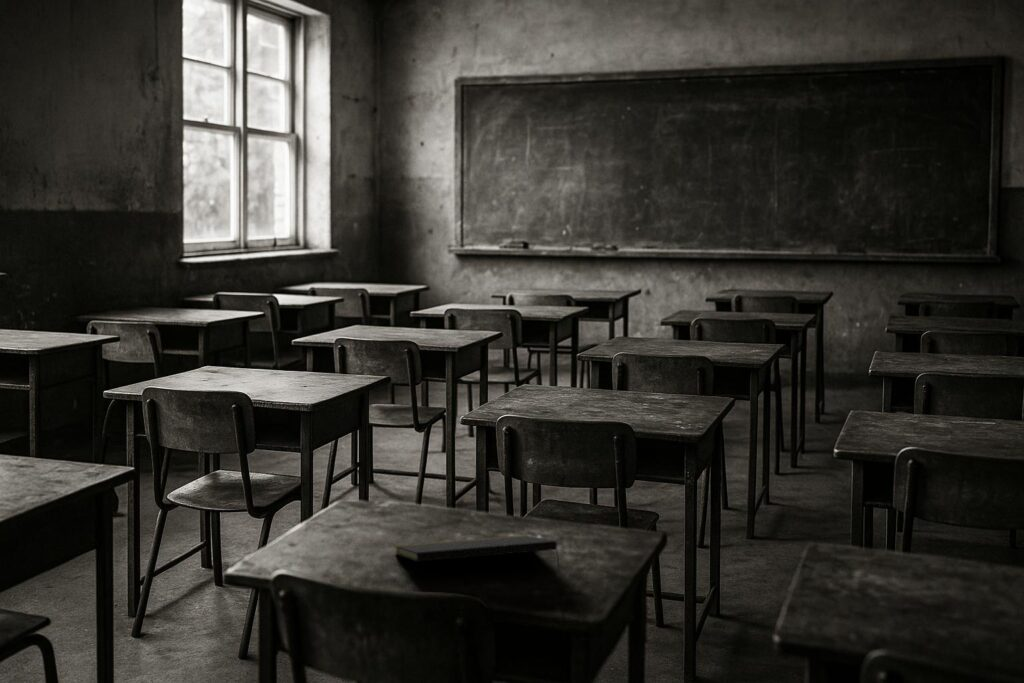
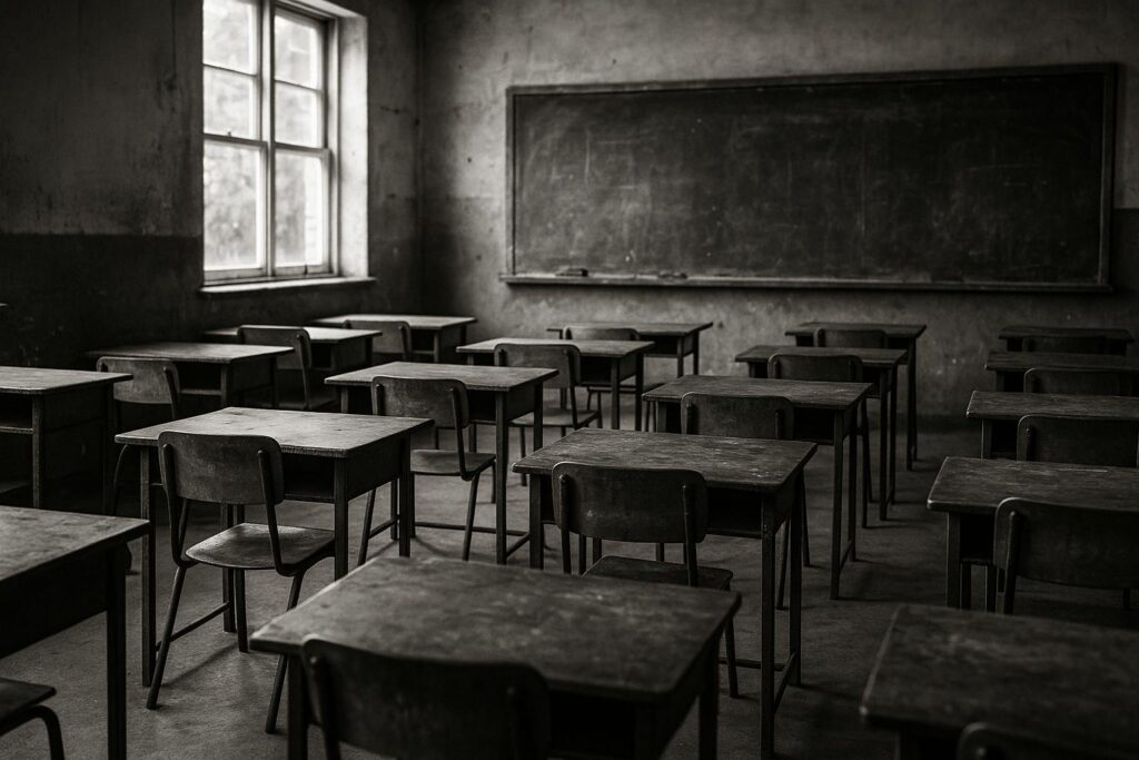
- notepad [393,534,561,569]
